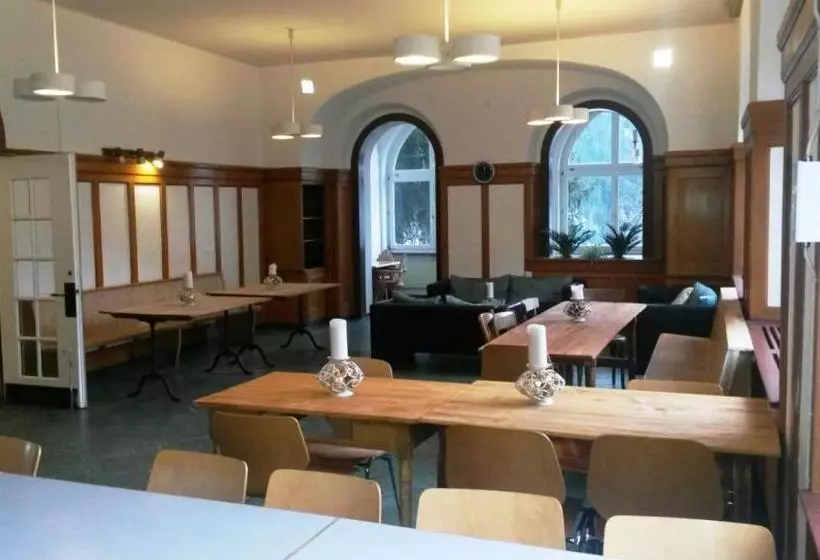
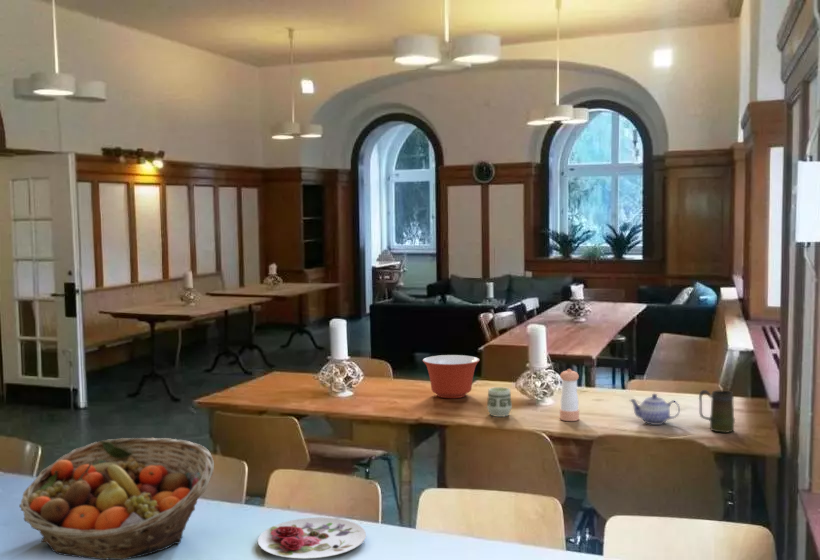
+ plate [257,516,367,560]
+ cup [486,386,513,418]
+ teapot [629,393,681,426]
+ mug [698,389,736,434]
+ fruit basket [18,437,215,560]
+ mixing bowl [422,354,481,399]
+ pepper shaker [559,368,580,422]
